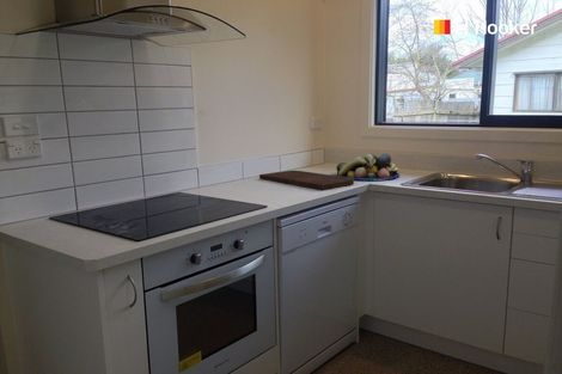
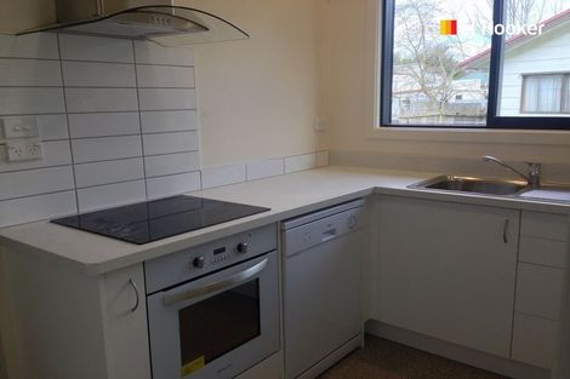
- cutting board [258,170,355,191]
- fruit bowl [335,153,401,182]
